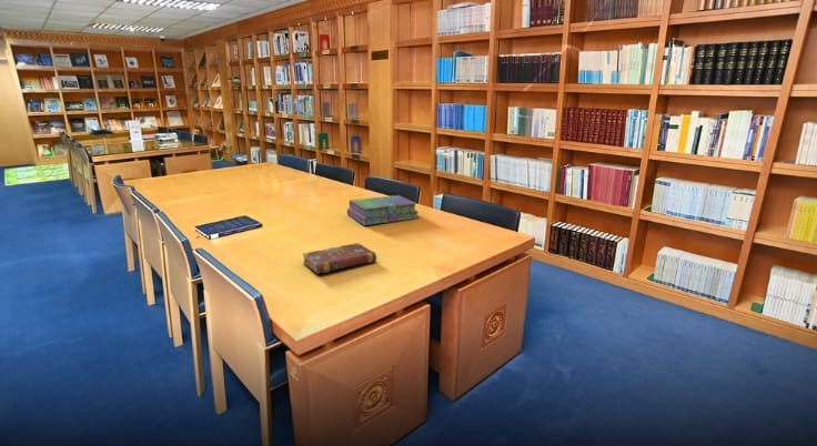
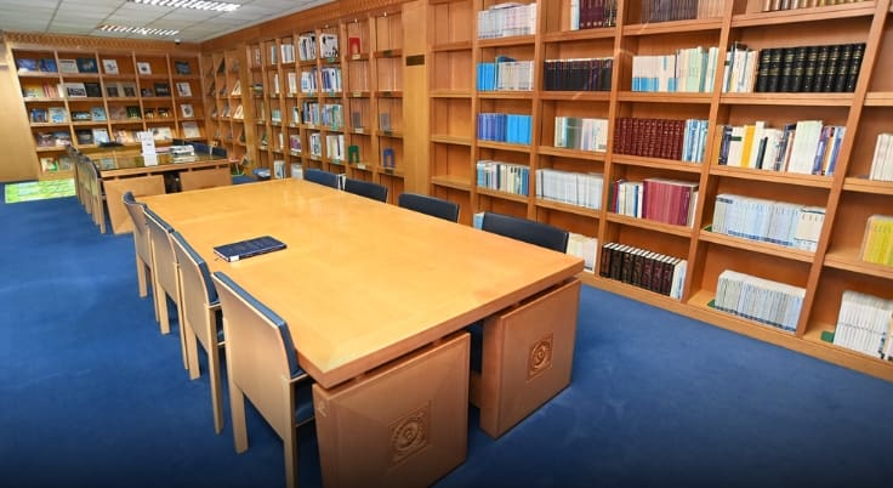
- stack of books [346,194,420,226]
- book [302,242,377,275]
